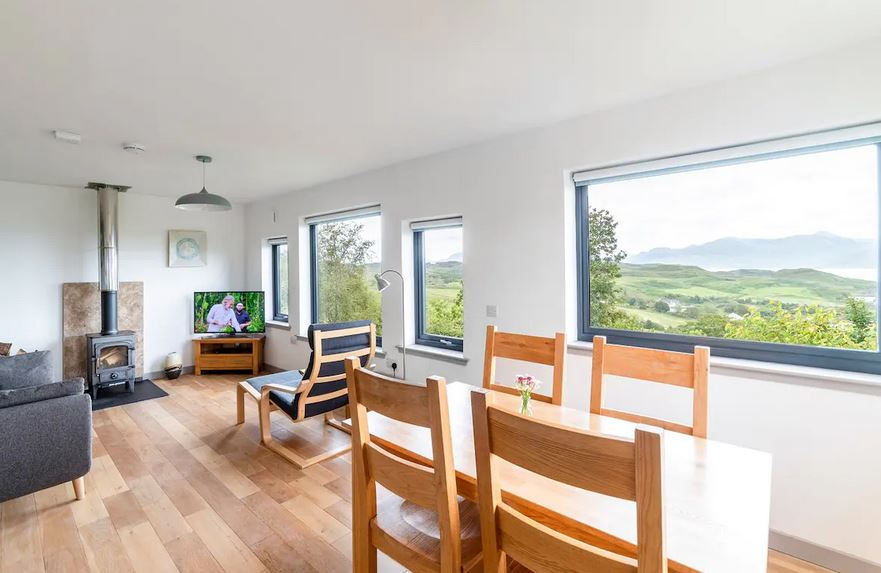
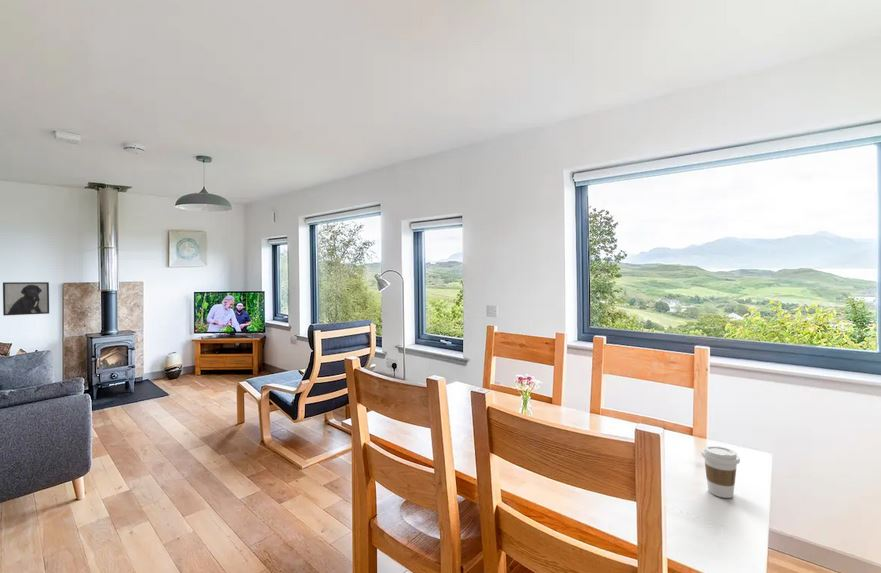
+ coffee cup [701,445,741,499]
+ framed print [2,281,50,317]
